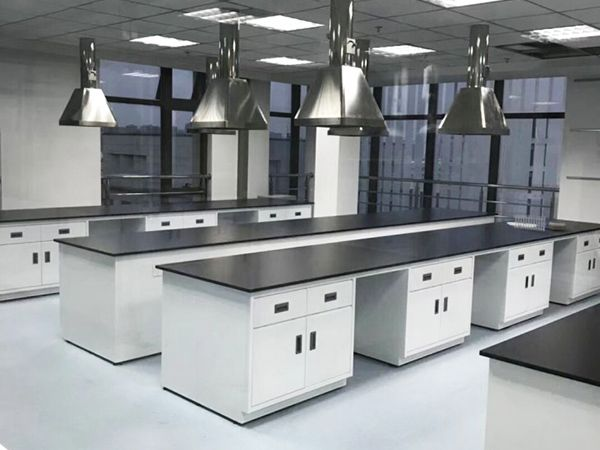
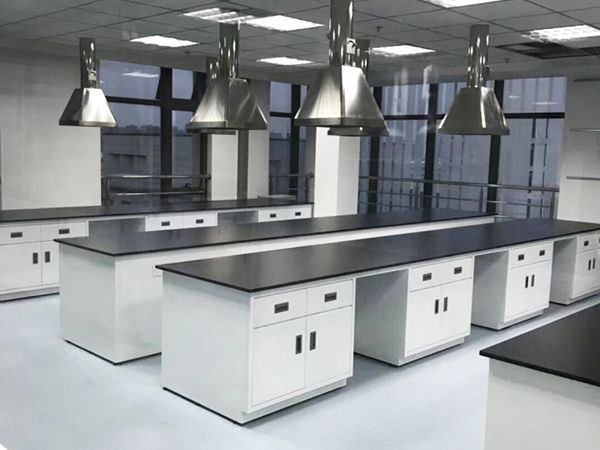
- garden set [506,213,568,232]
